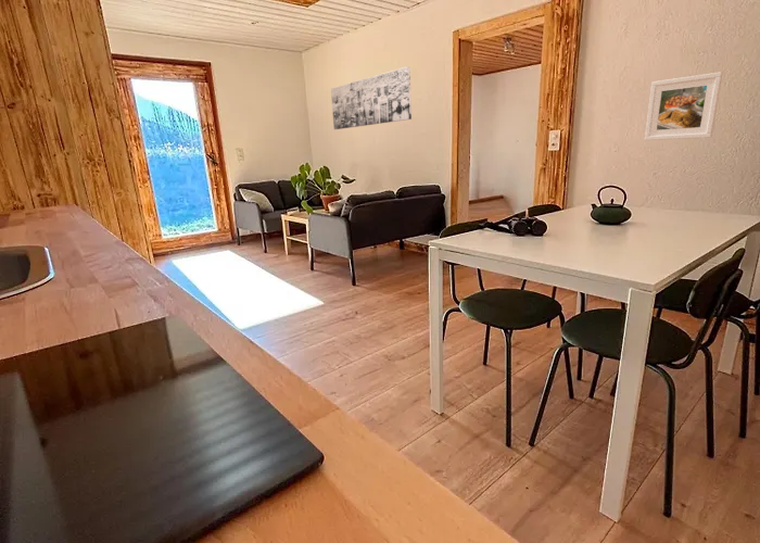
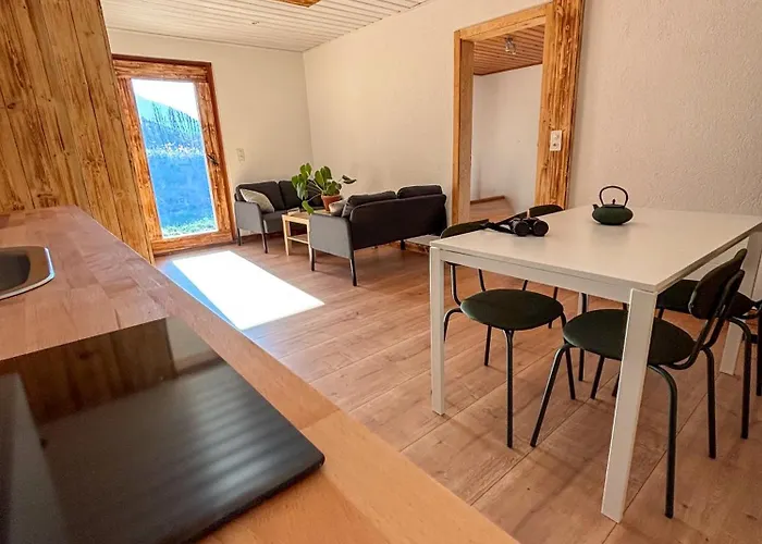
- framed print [644,72,724,141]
- wall art [330,65,413,130]
